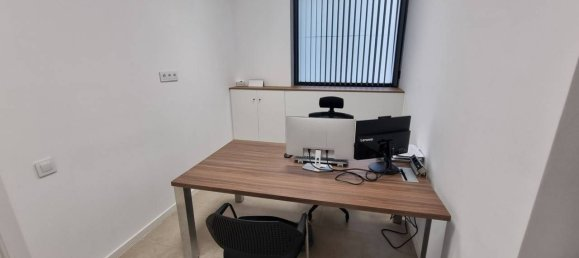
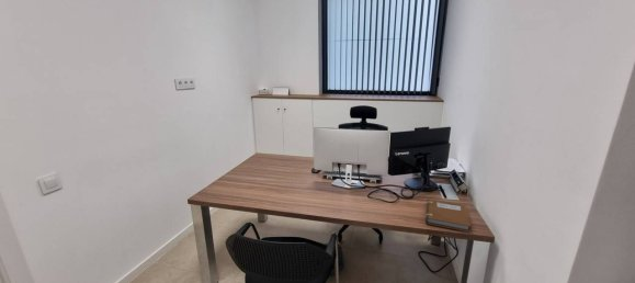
+ notebook [424,199,472,234]
